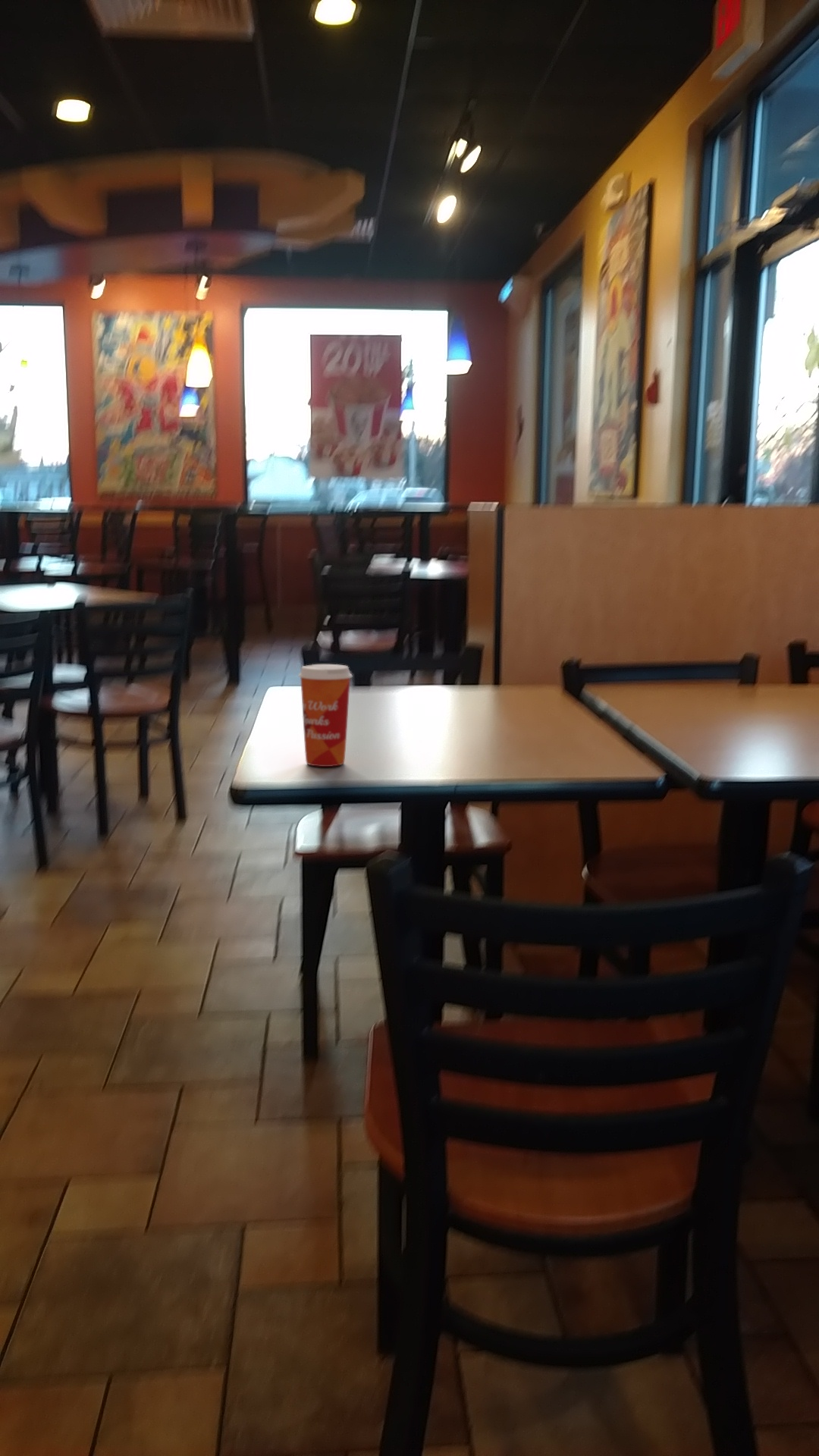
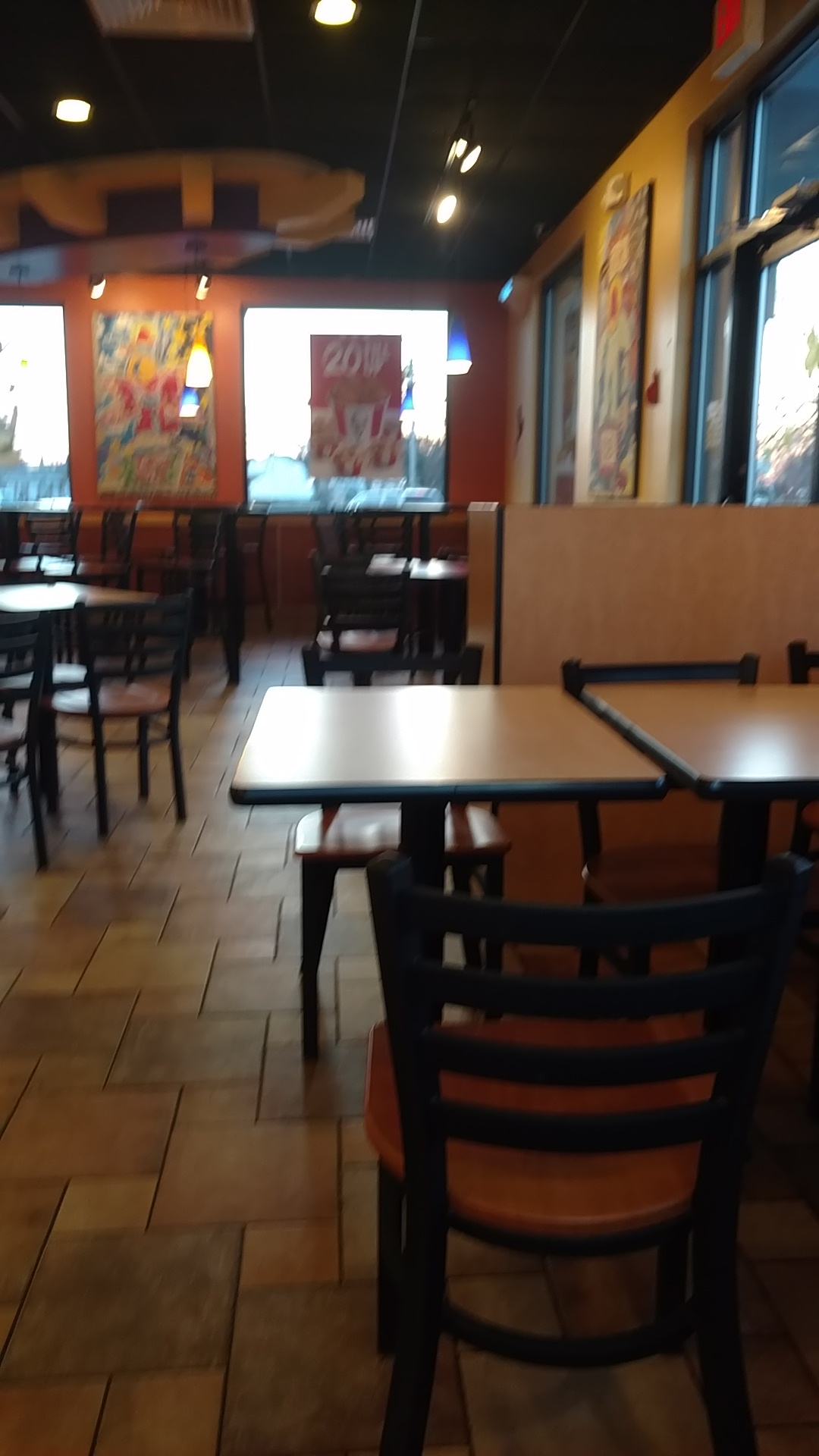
- paper cup [298,664,353,767]
